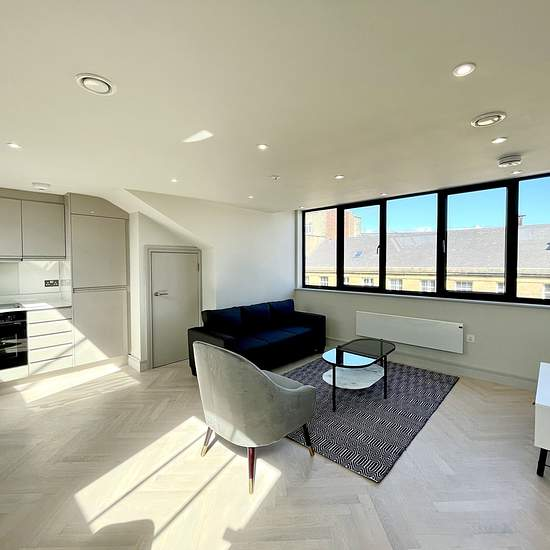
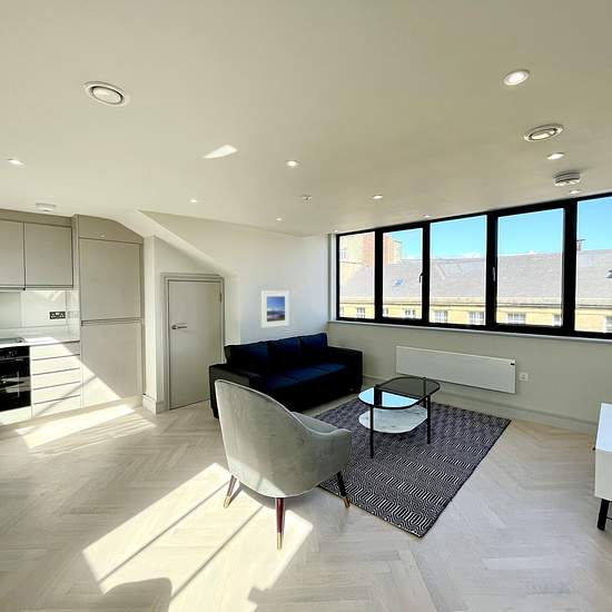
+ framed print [260,289,290,329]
